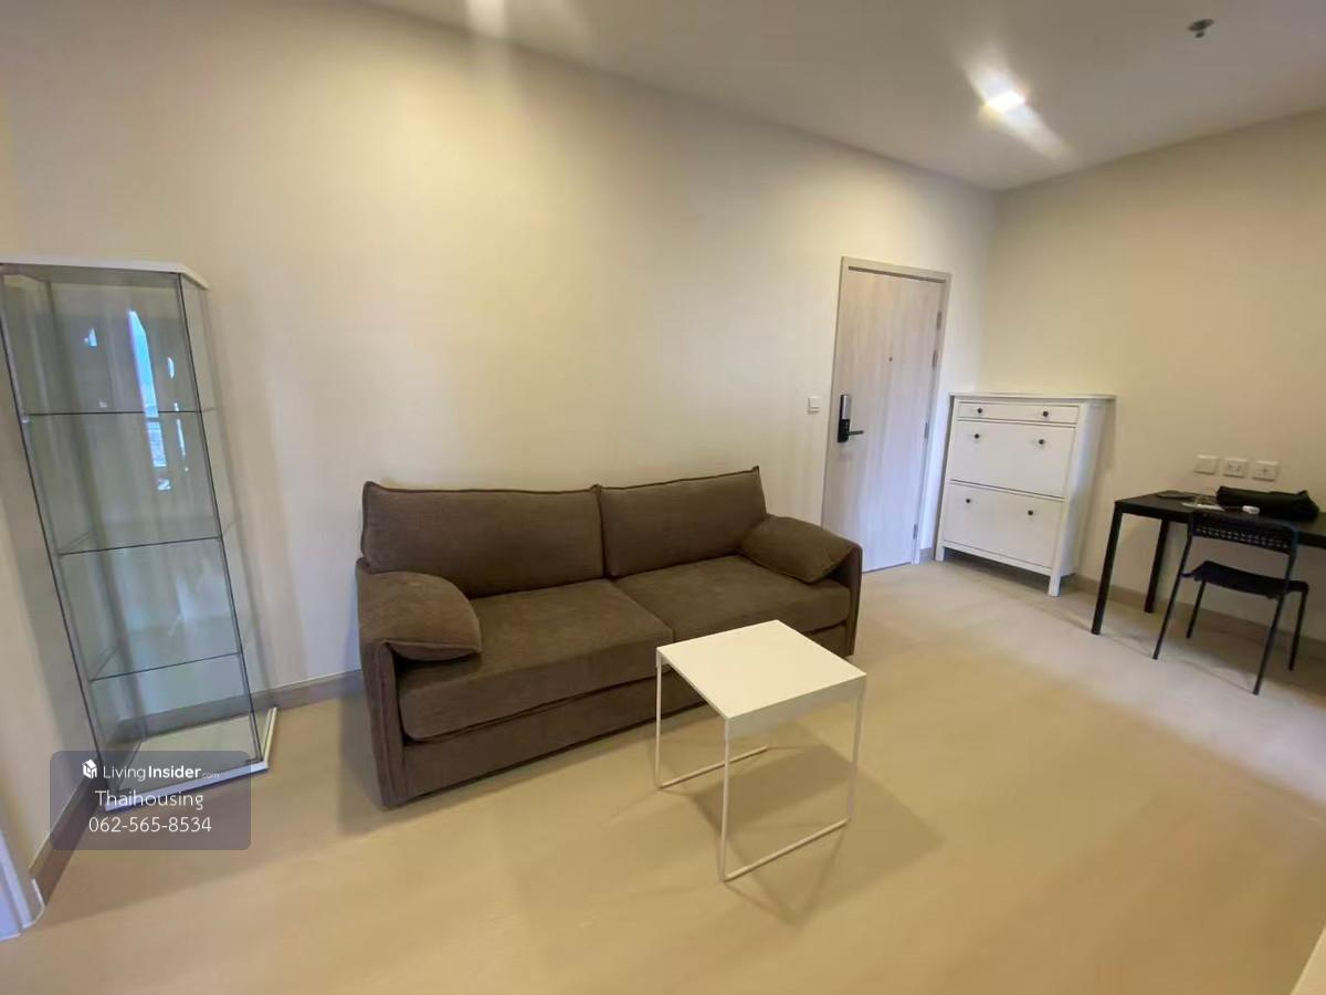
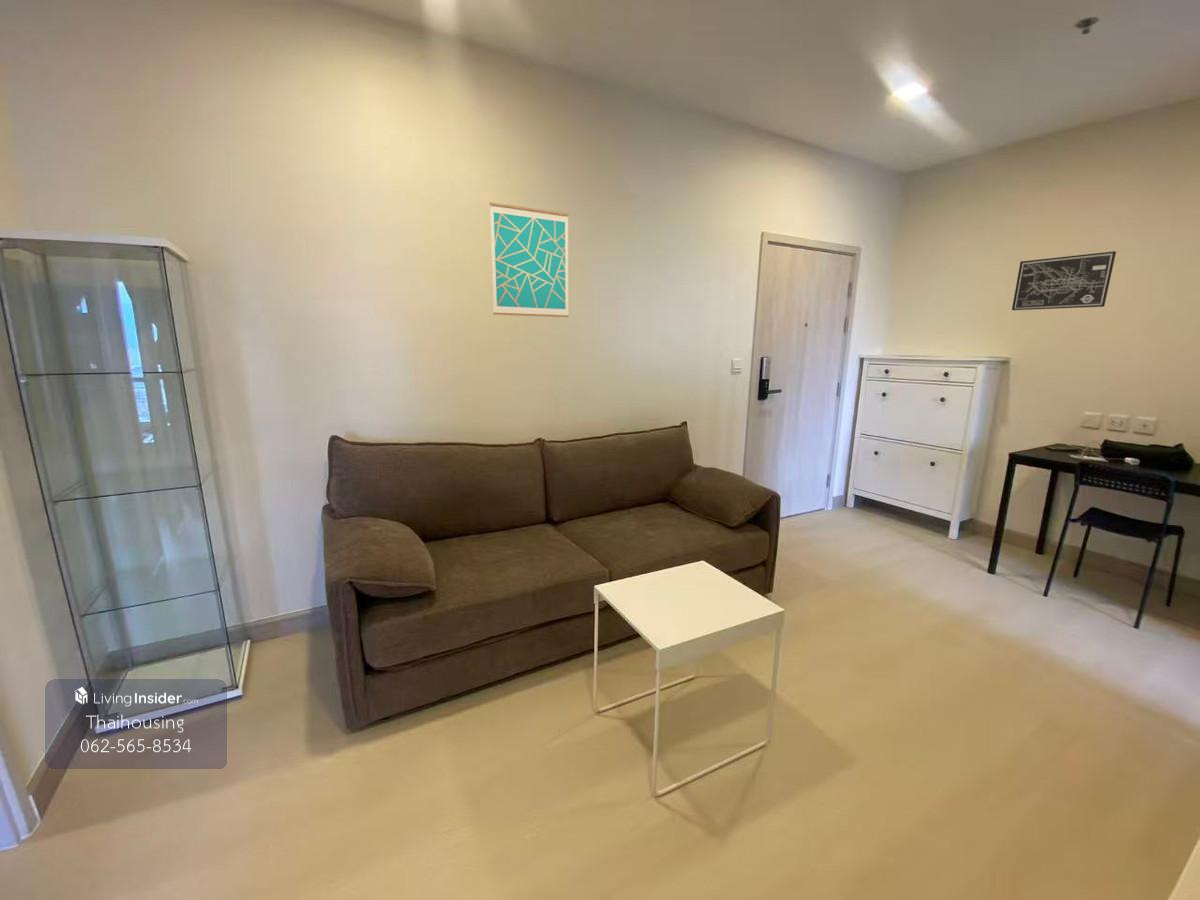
+ wall art [489,201,570,318]
+ wall art [1011,250,1117,311]
